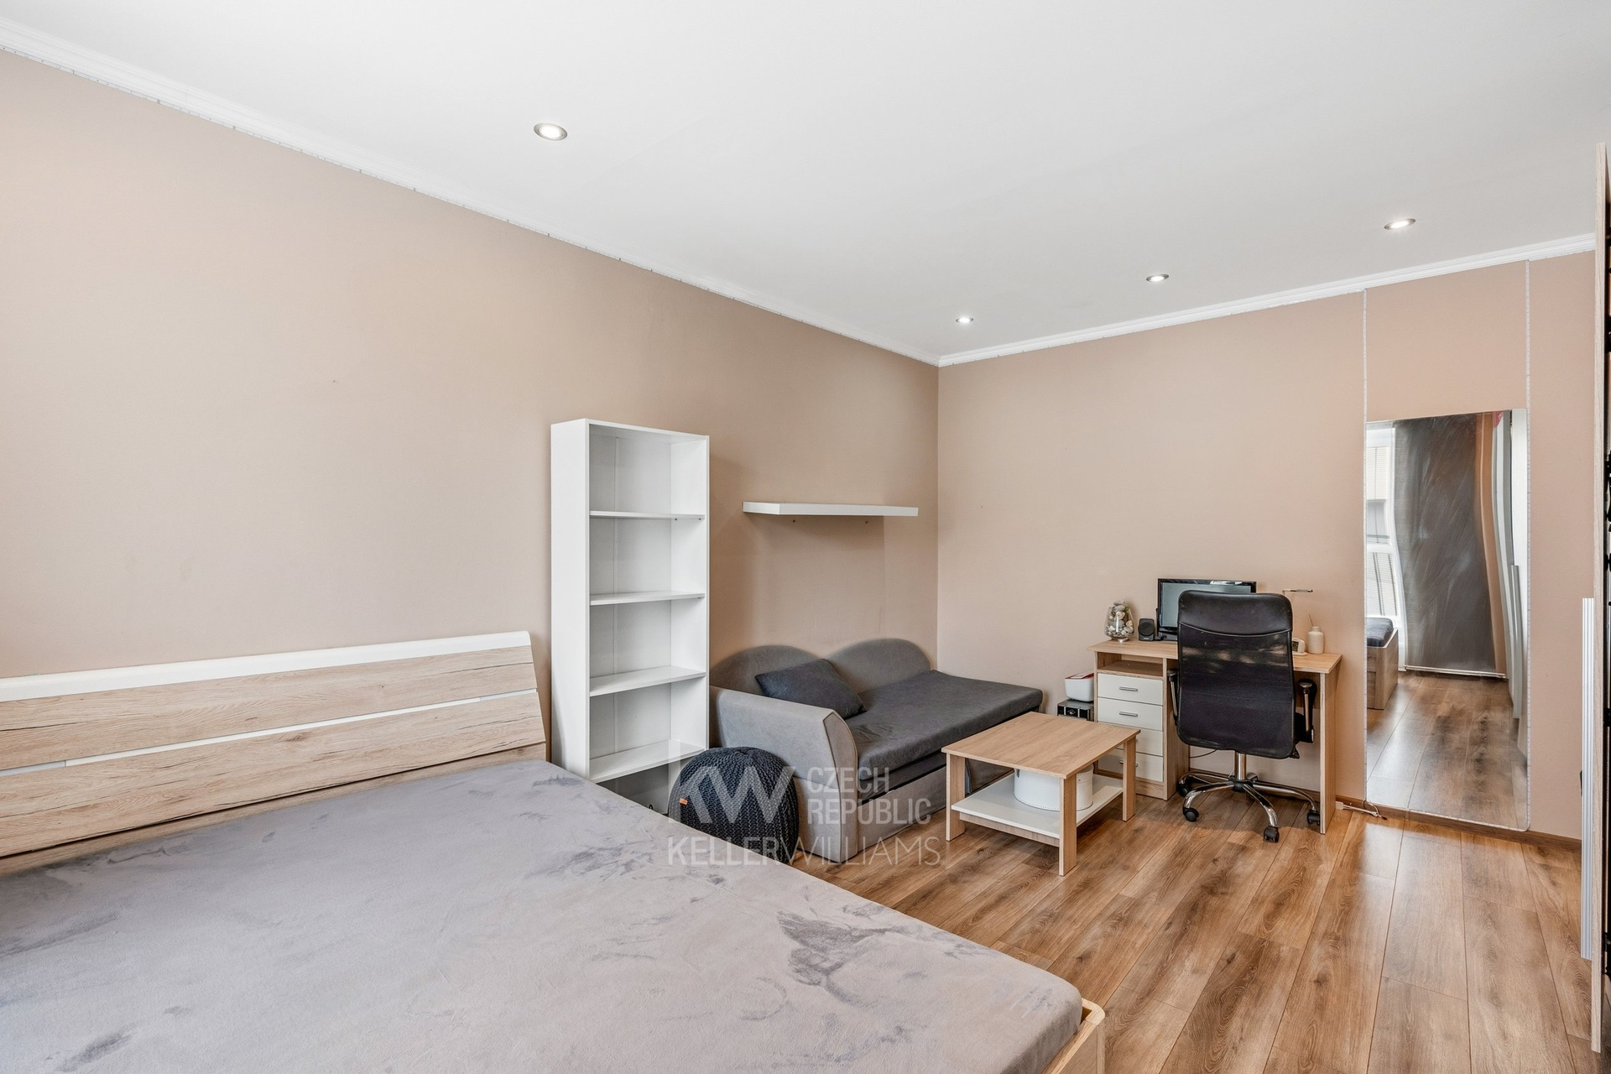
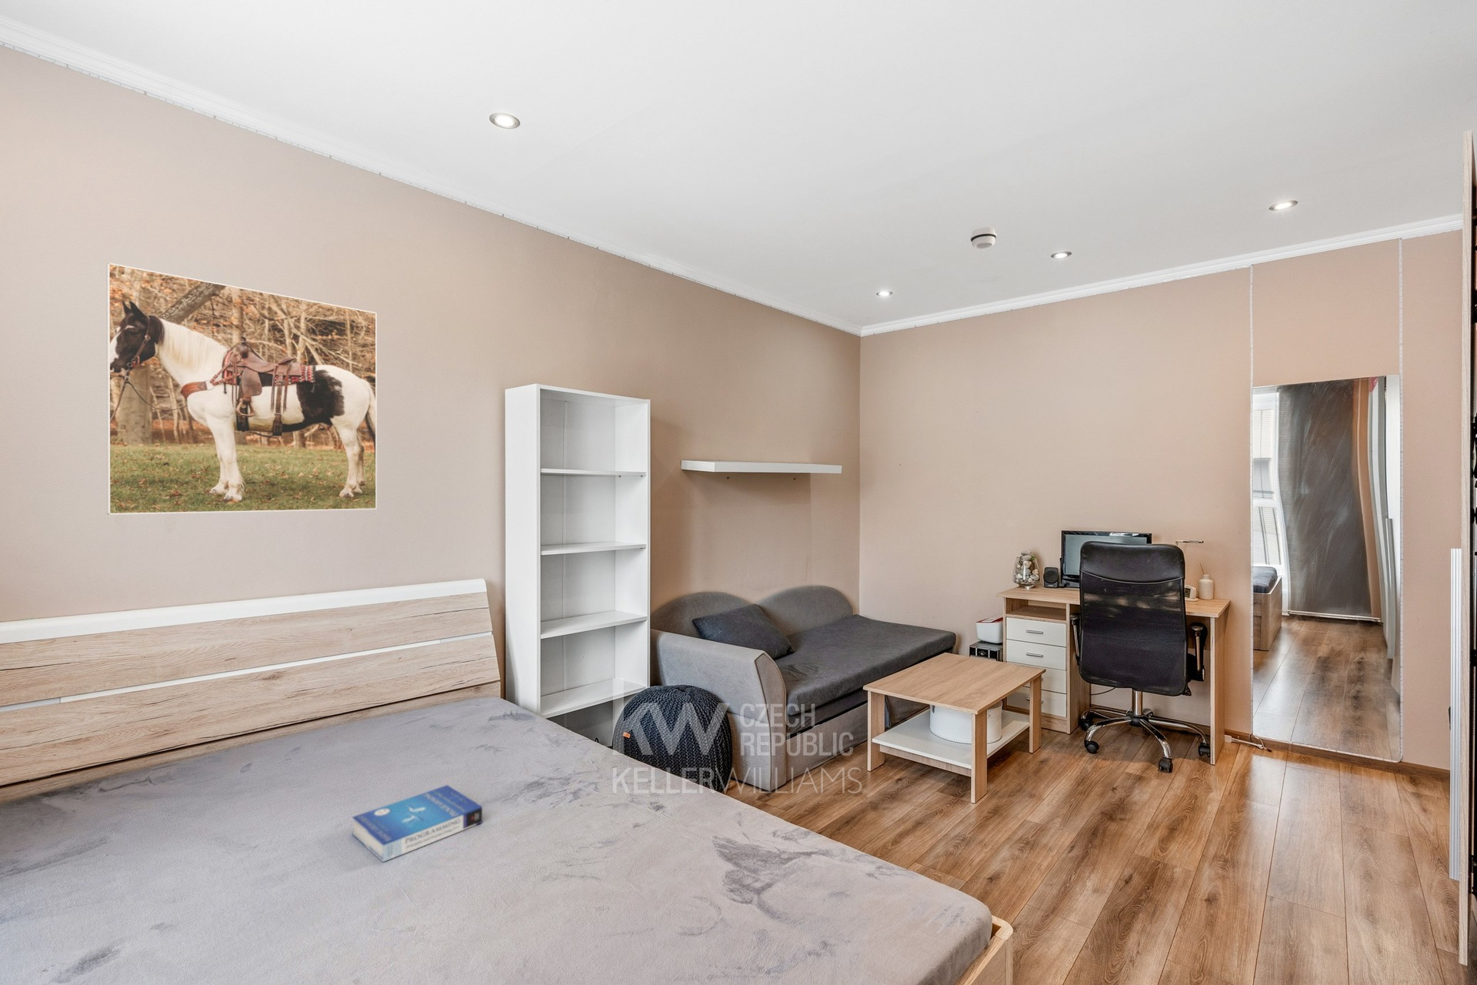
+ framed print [106,262,378,516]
+ smoke detector [970,226,998,250]
+ book [351,784,484,863]
